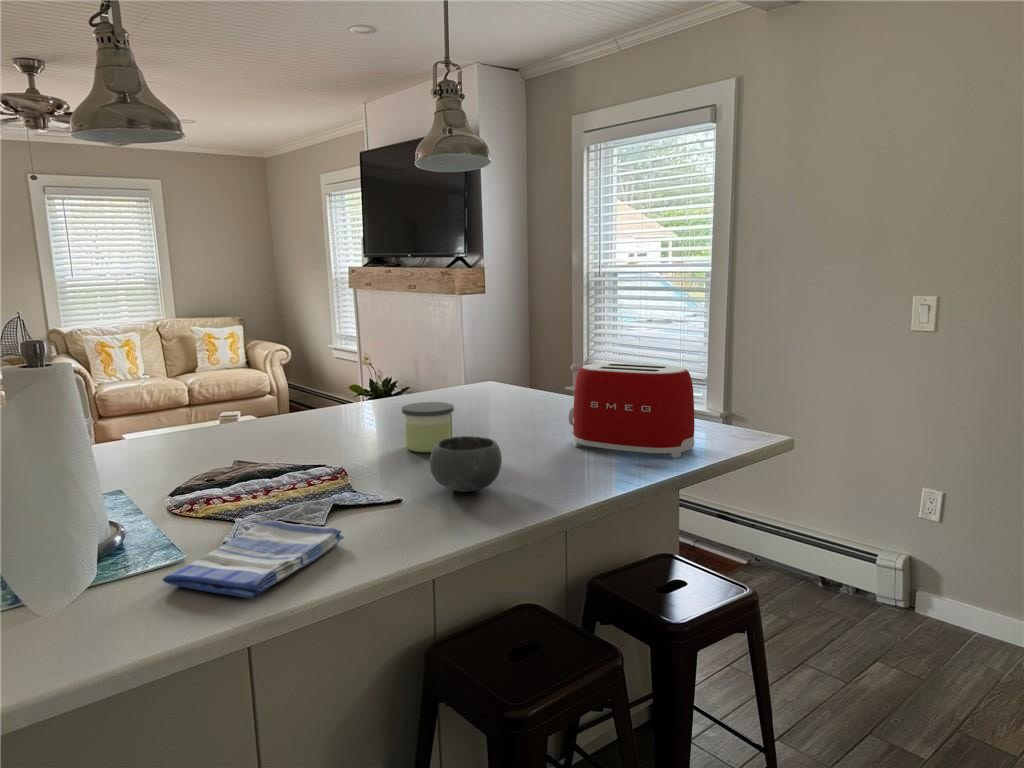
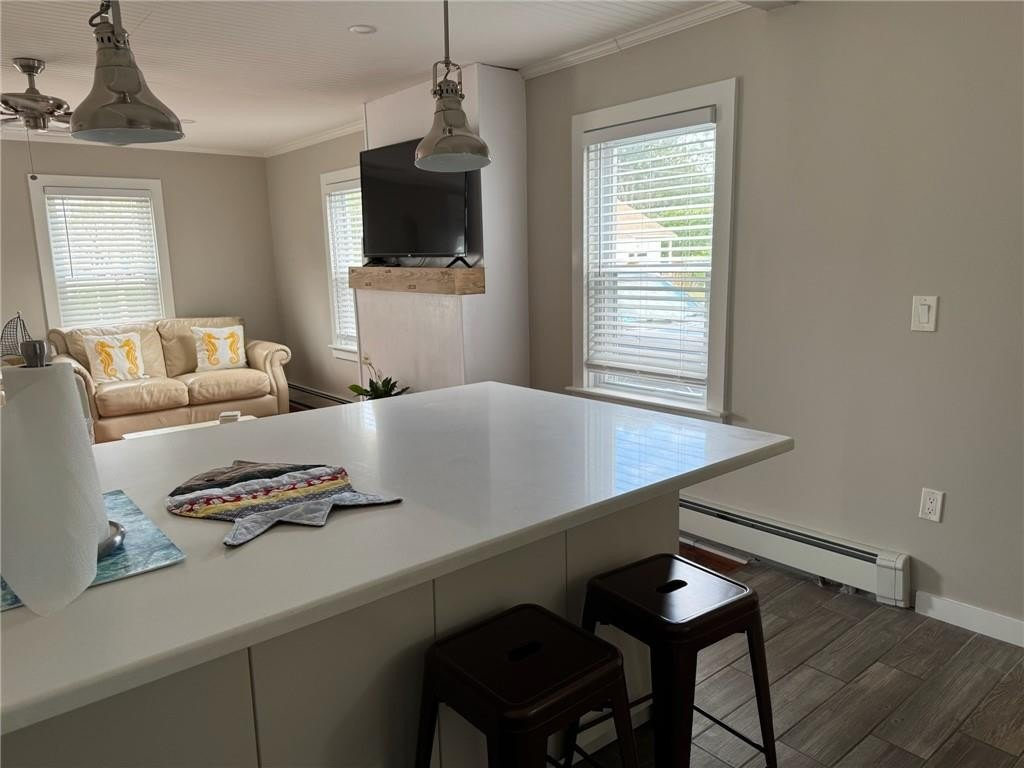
- dish towel [162,520,345,600]
- candle [401,401,455,453]
- bowl [429,435,503,493]
- toaster [568,362,695,459]
